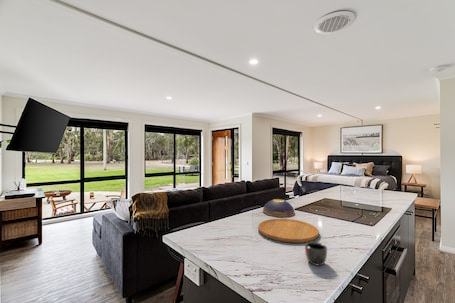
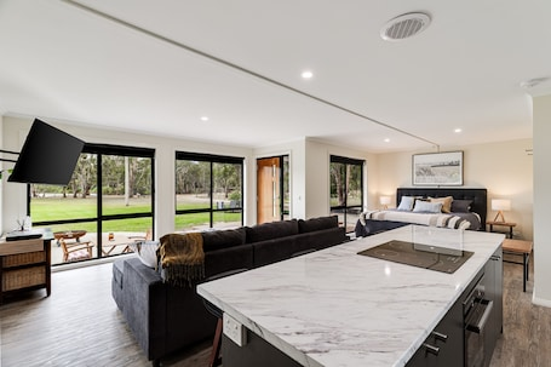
- decorative bowl [262,198,296,218]
- mug [304,241,328,266]
- cutting board [257,218,320,244]
